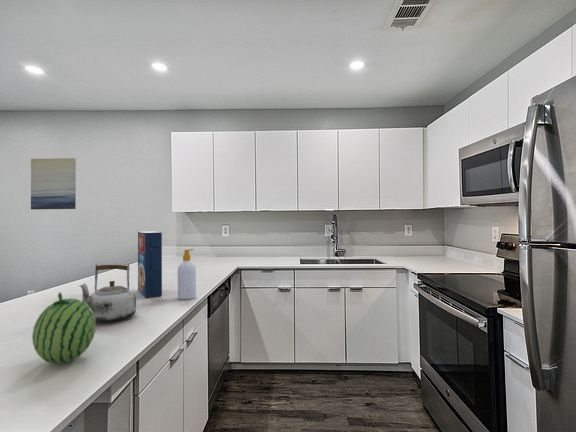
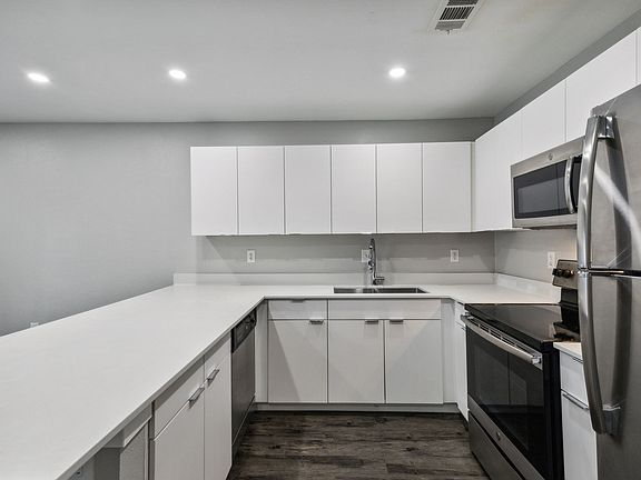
- wall art [30,157,77,210]
- cereal box [137,231,163,299]
- fruit [31,291,97,365]
- kettle [79,263,137,323]
- soap bottle [177,248,197,300]
